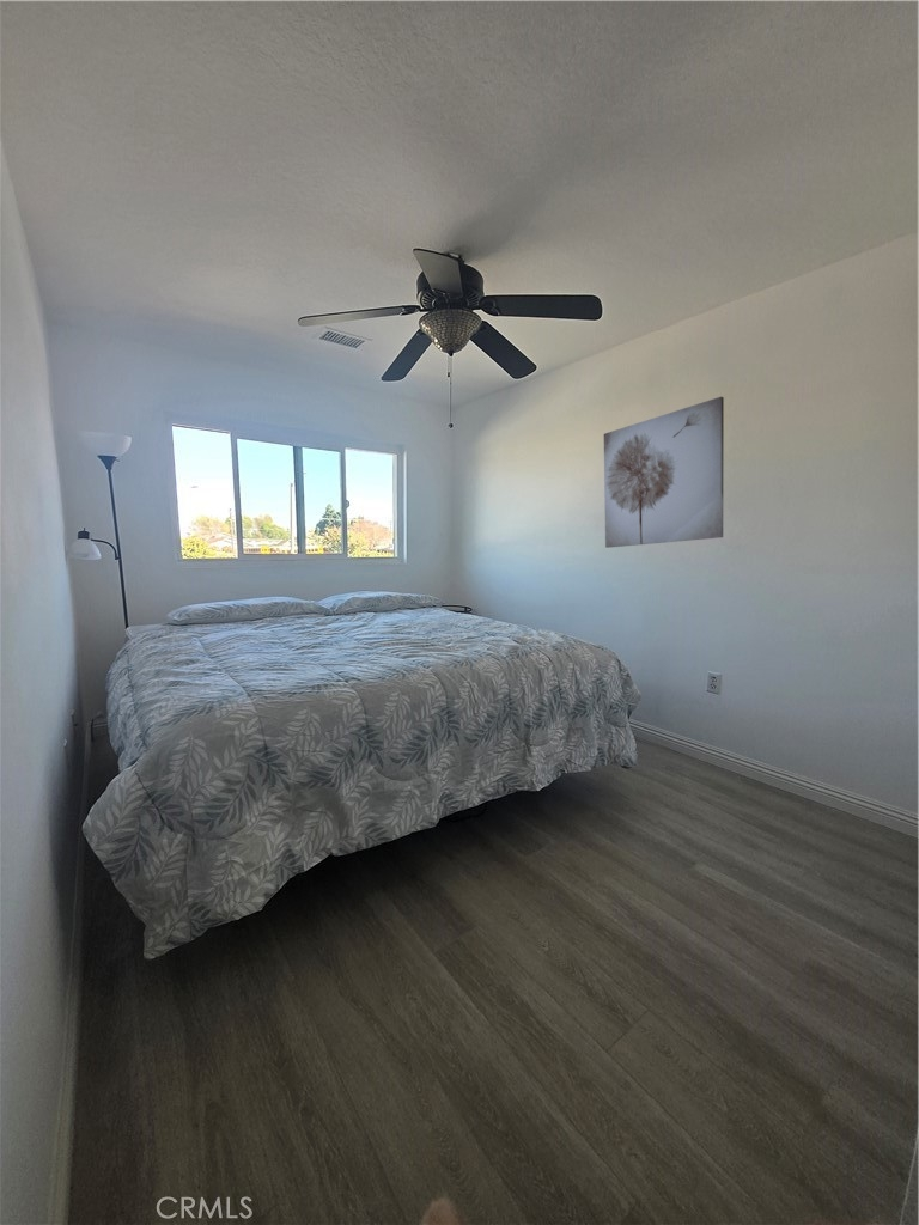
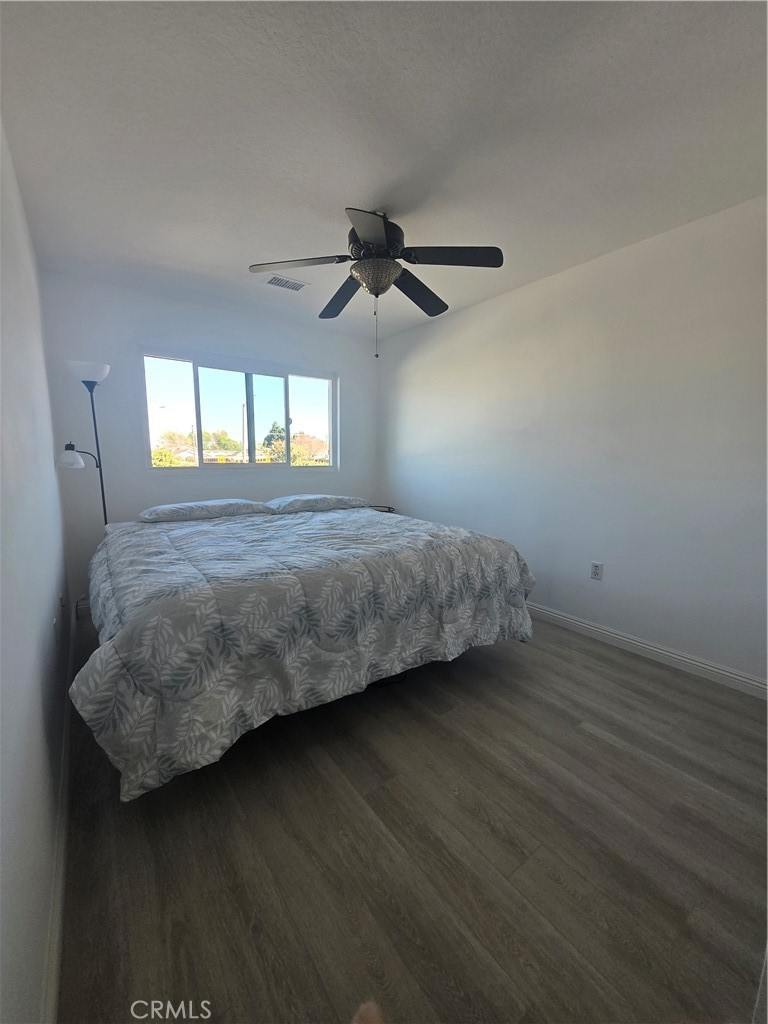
- wall art [603,396,725,549]
